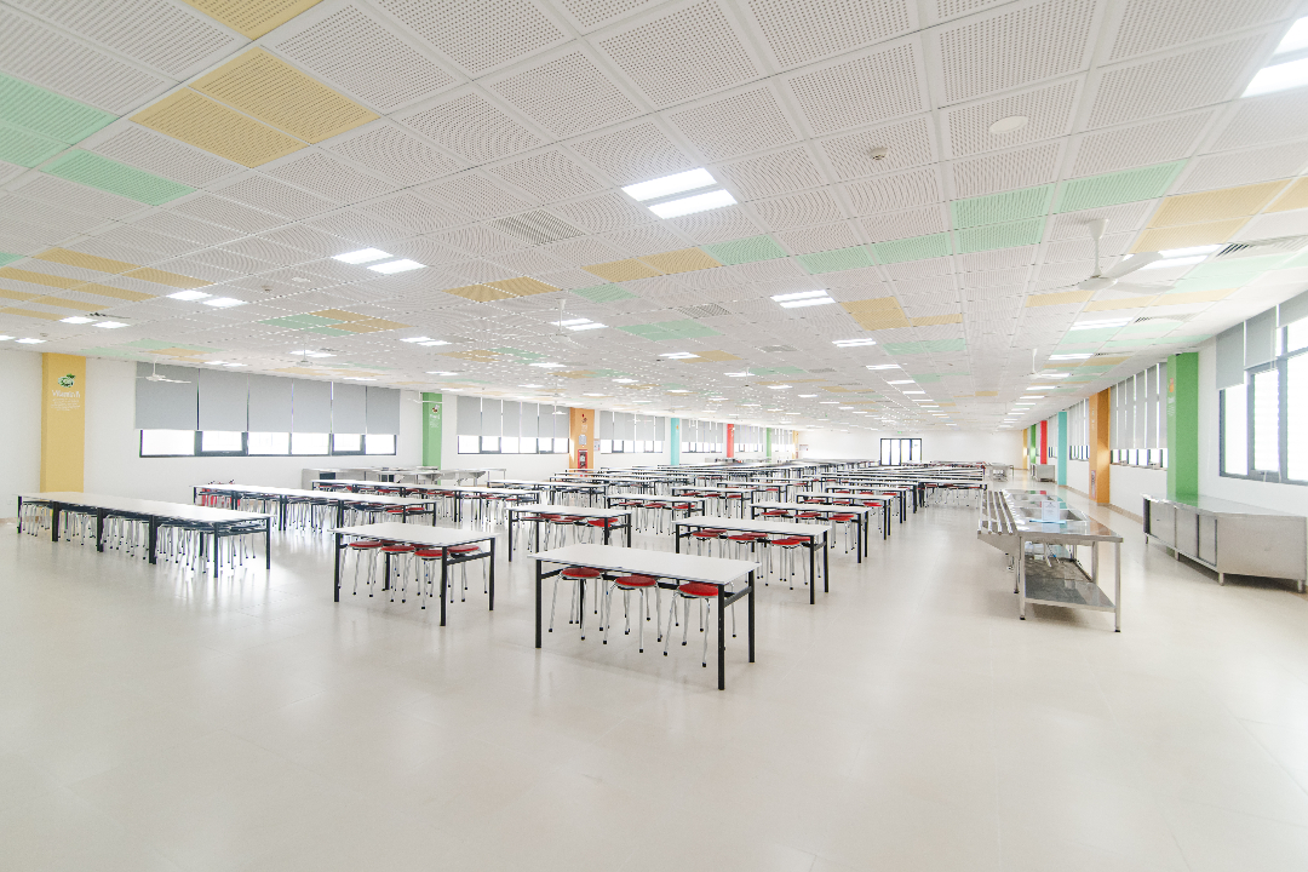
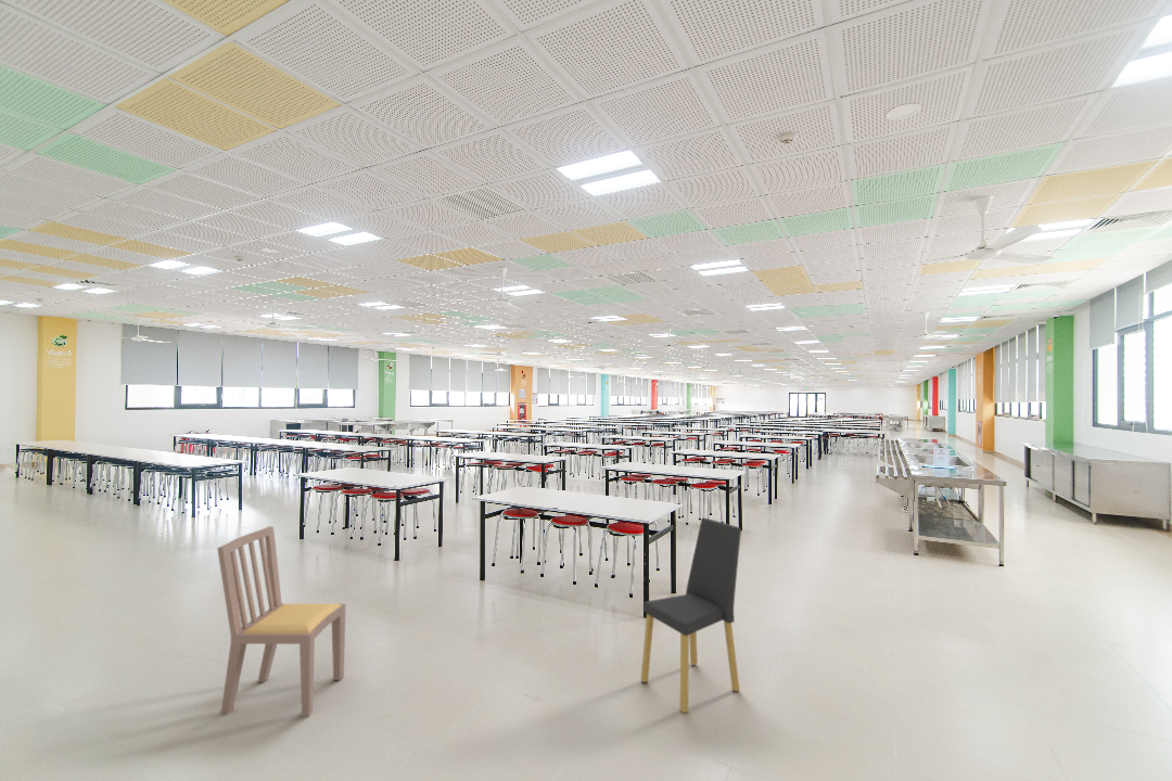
+ dining chair [640,517,742,715]
+ dining chair [216,525,346,718]
